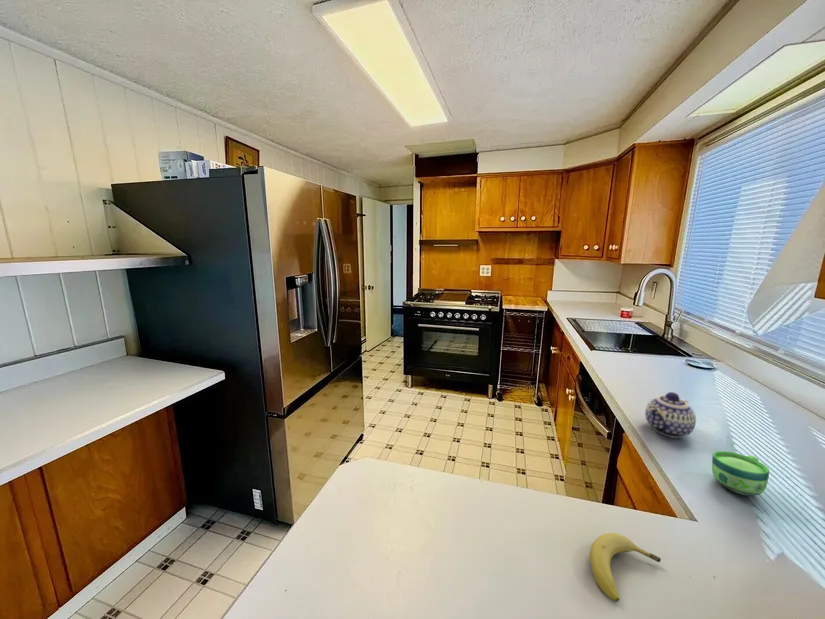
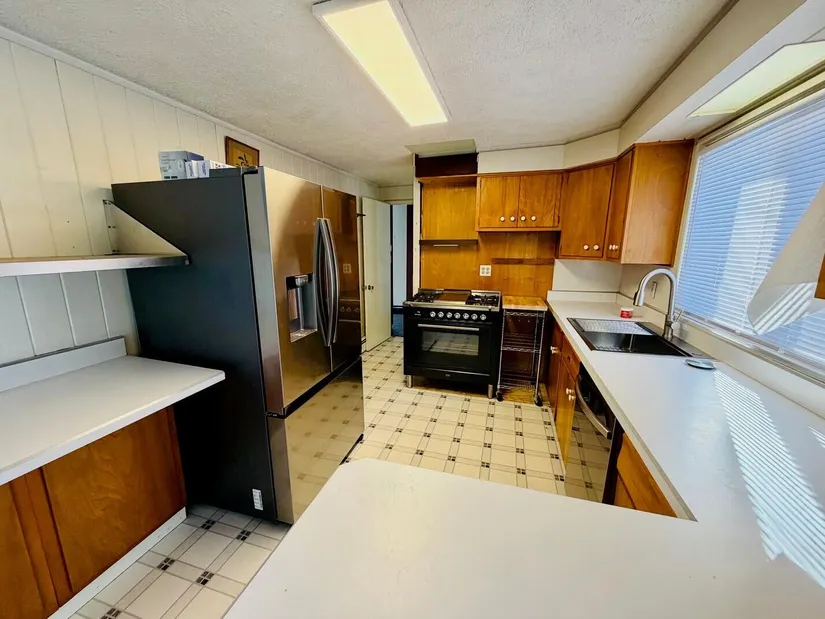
- cup [711,450,770,497]
- fruit [589,532,662,603]
- teapot [644,391,697,439]
